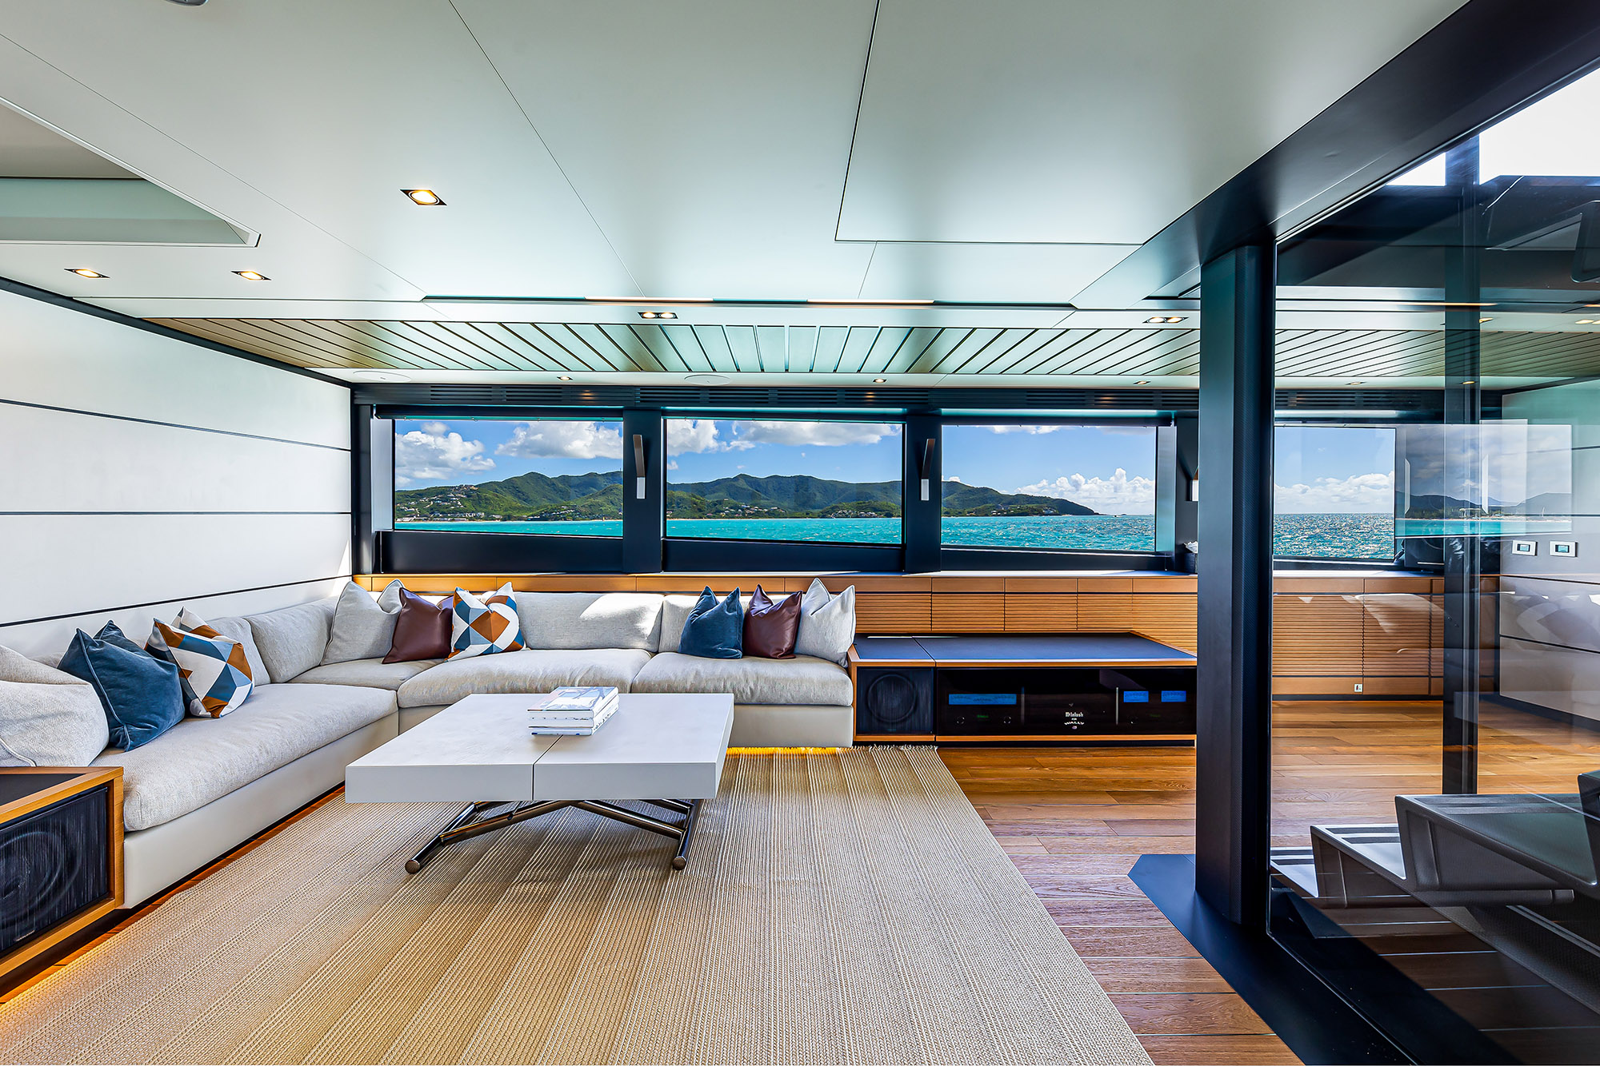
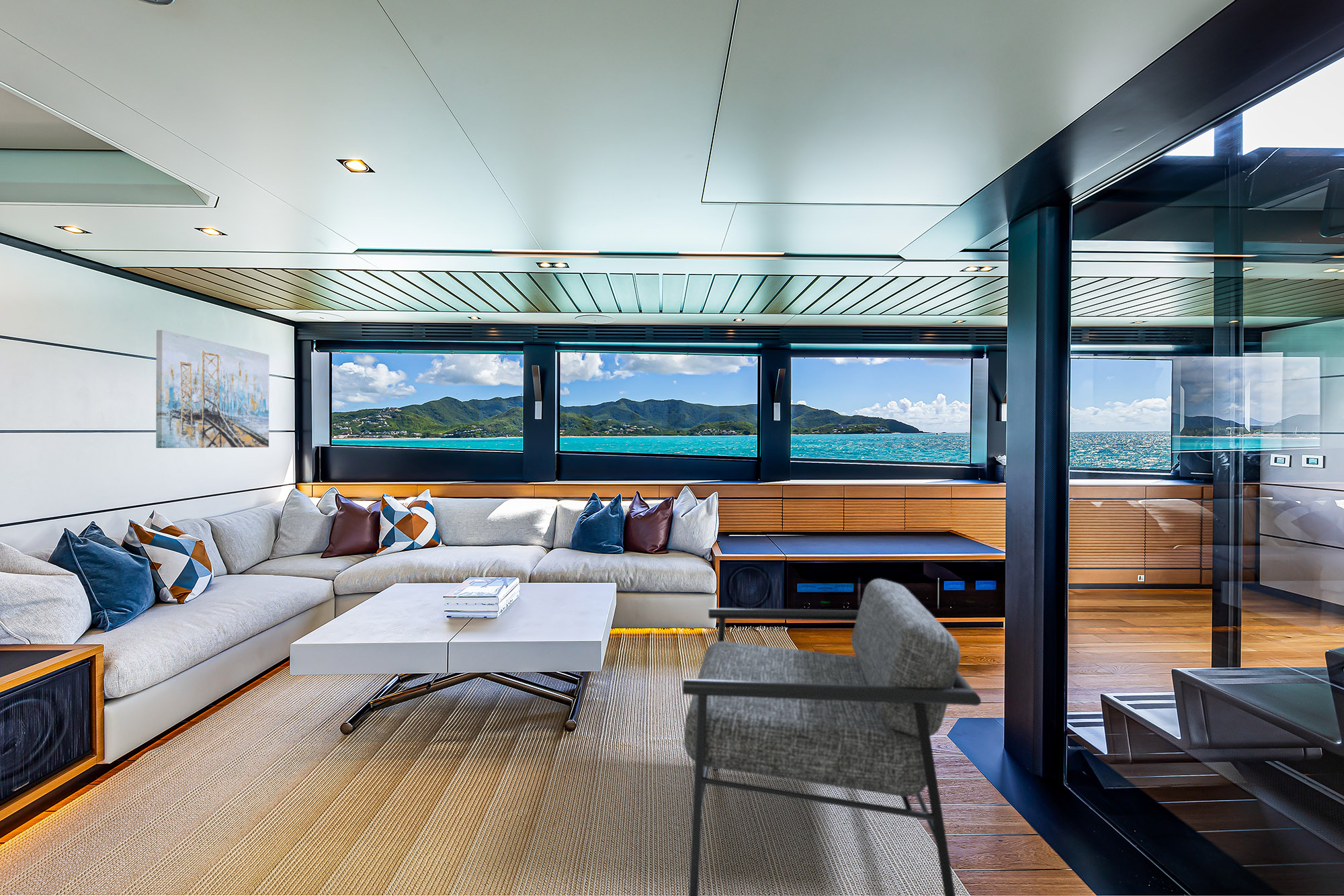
+ armchair [682,578,982,896]
+ wall art [155,329,270,449]
